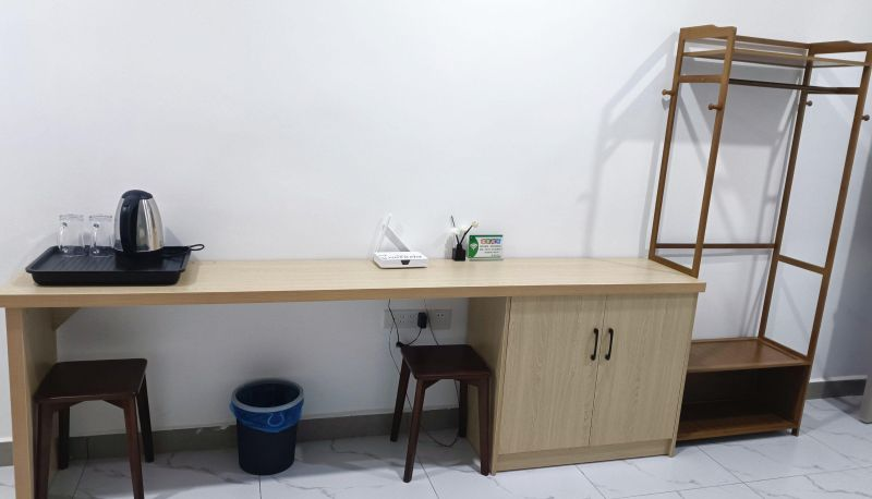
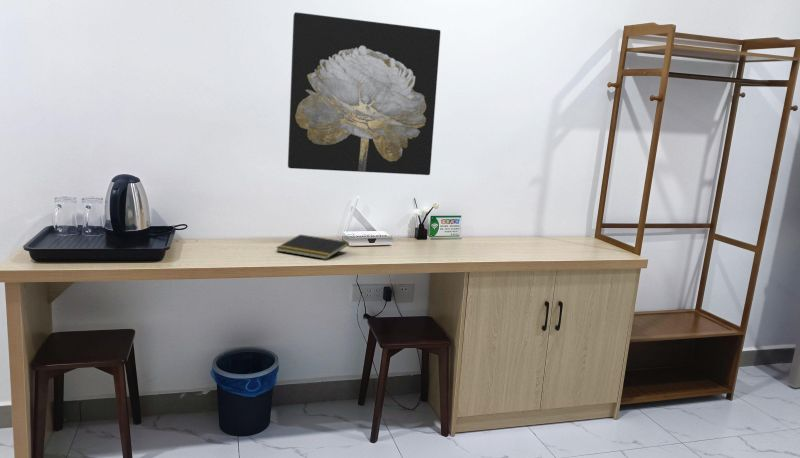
+ wall art [287,11,441,176]
+ notepad [275,234,350,260]
